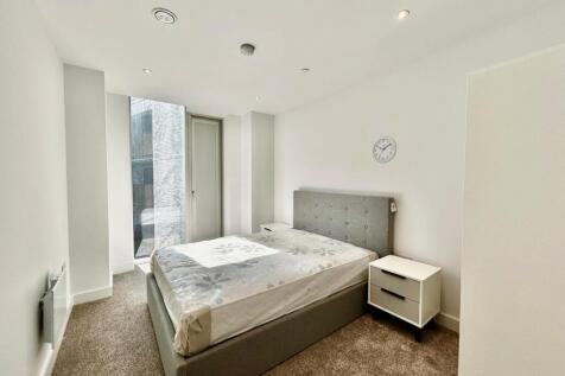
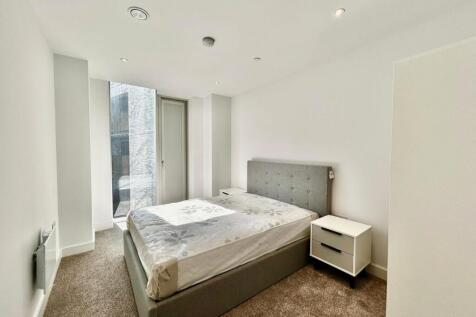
- wall clock [370,135,398,165]
